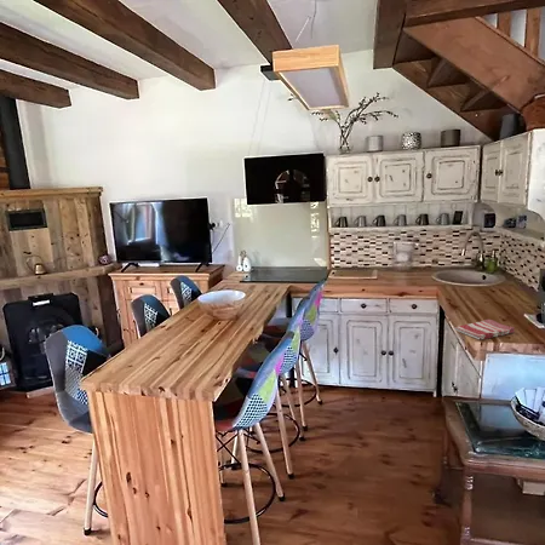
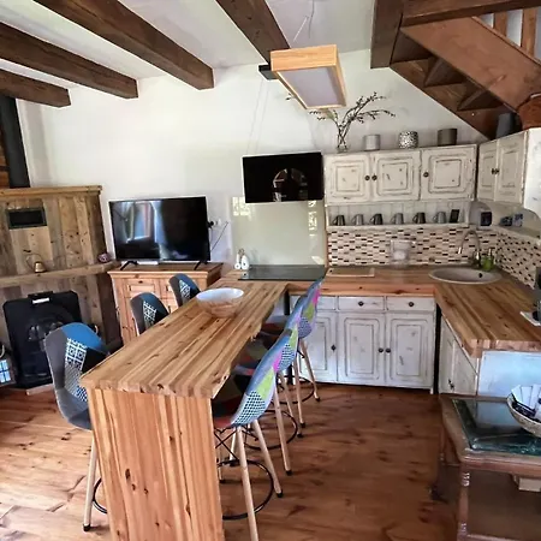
- dish towel [453,319,516,340]
